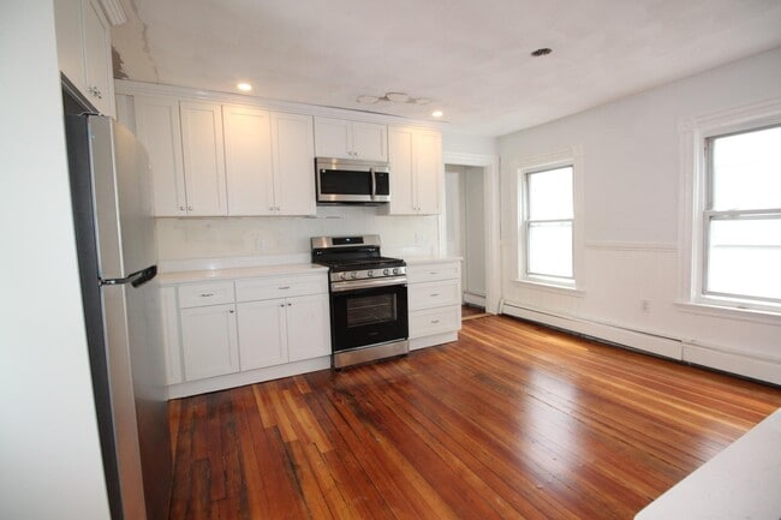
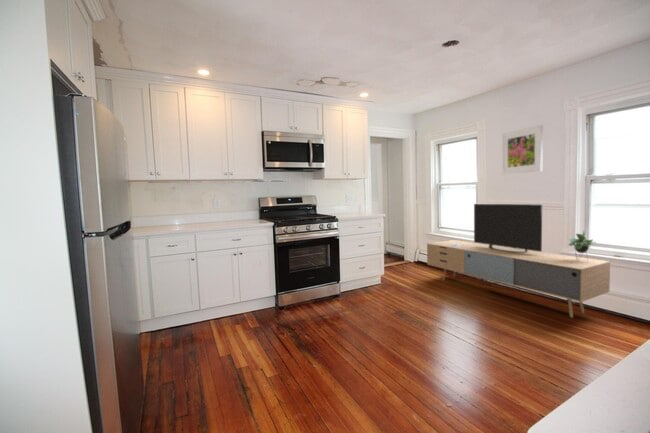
+ media console [426,203,611,319]
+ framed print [501,124,544,175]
